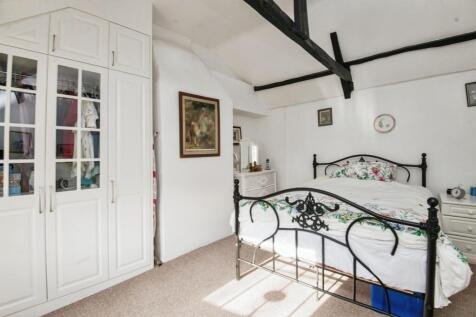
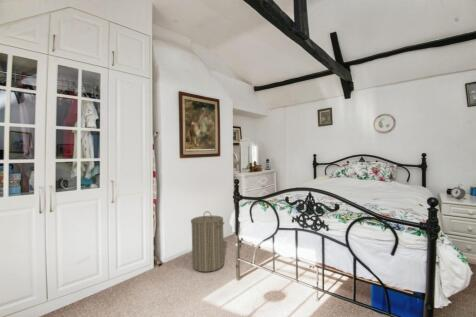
+ laundry hamper [190,210,225,273]
